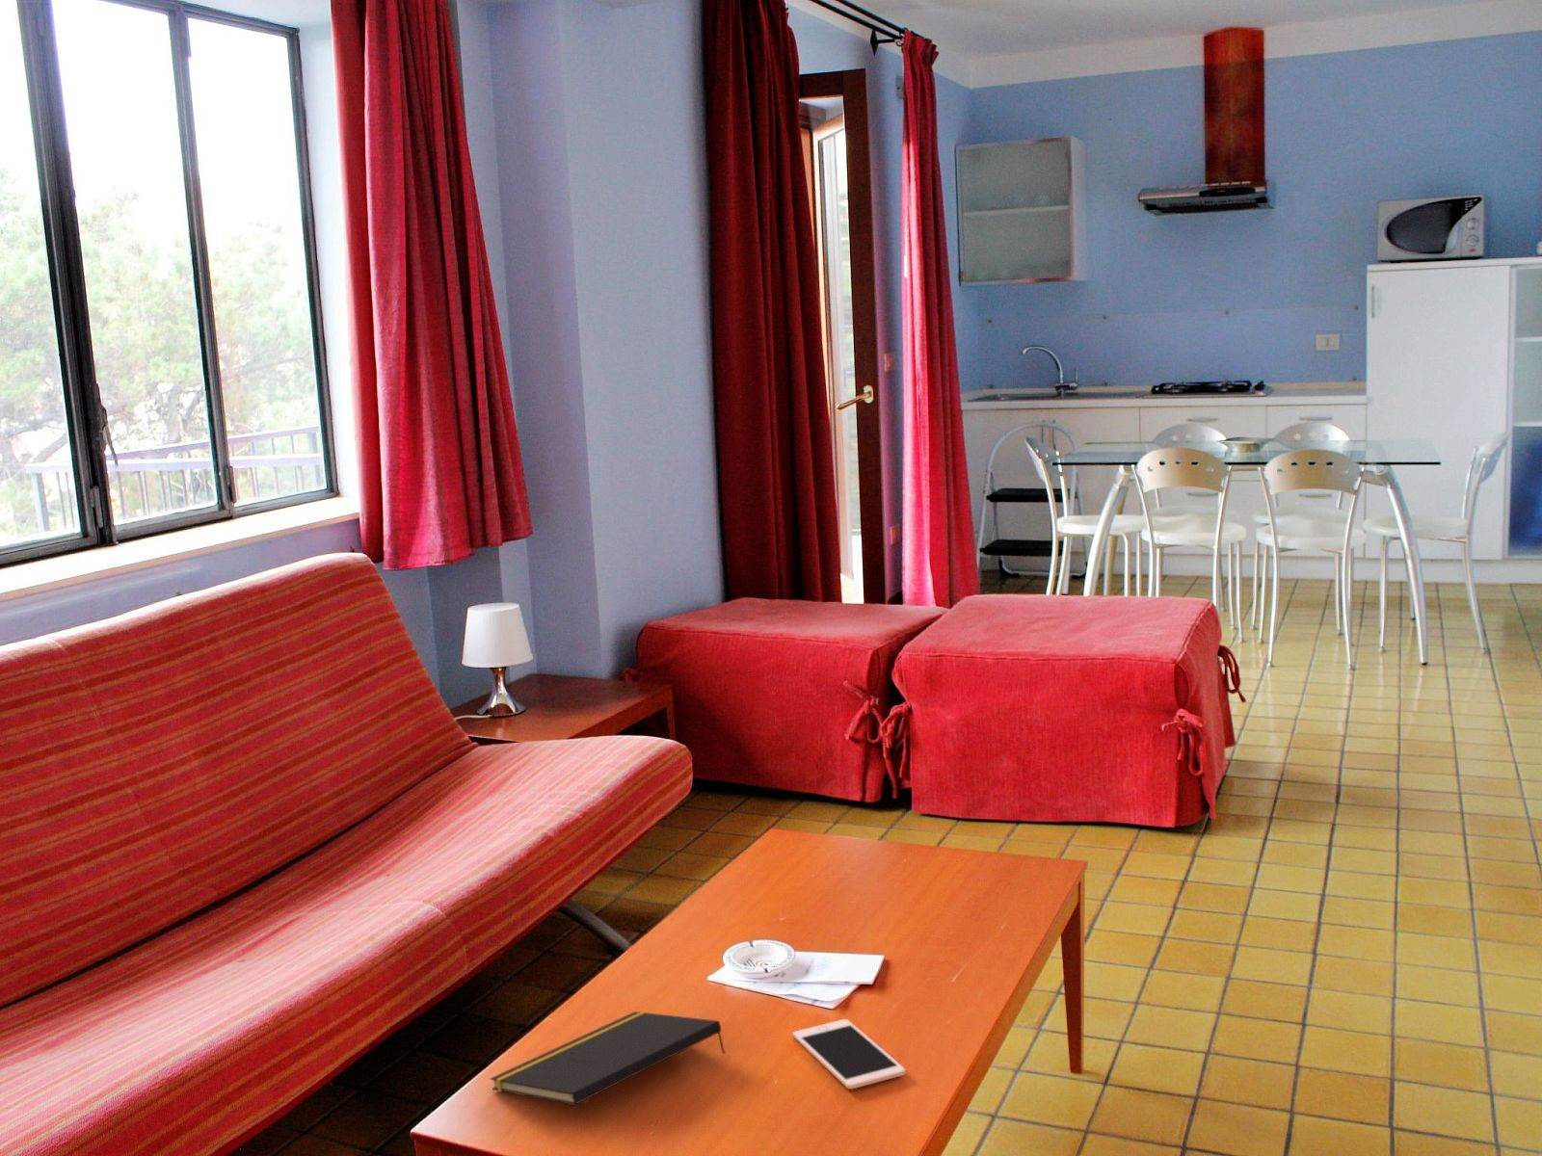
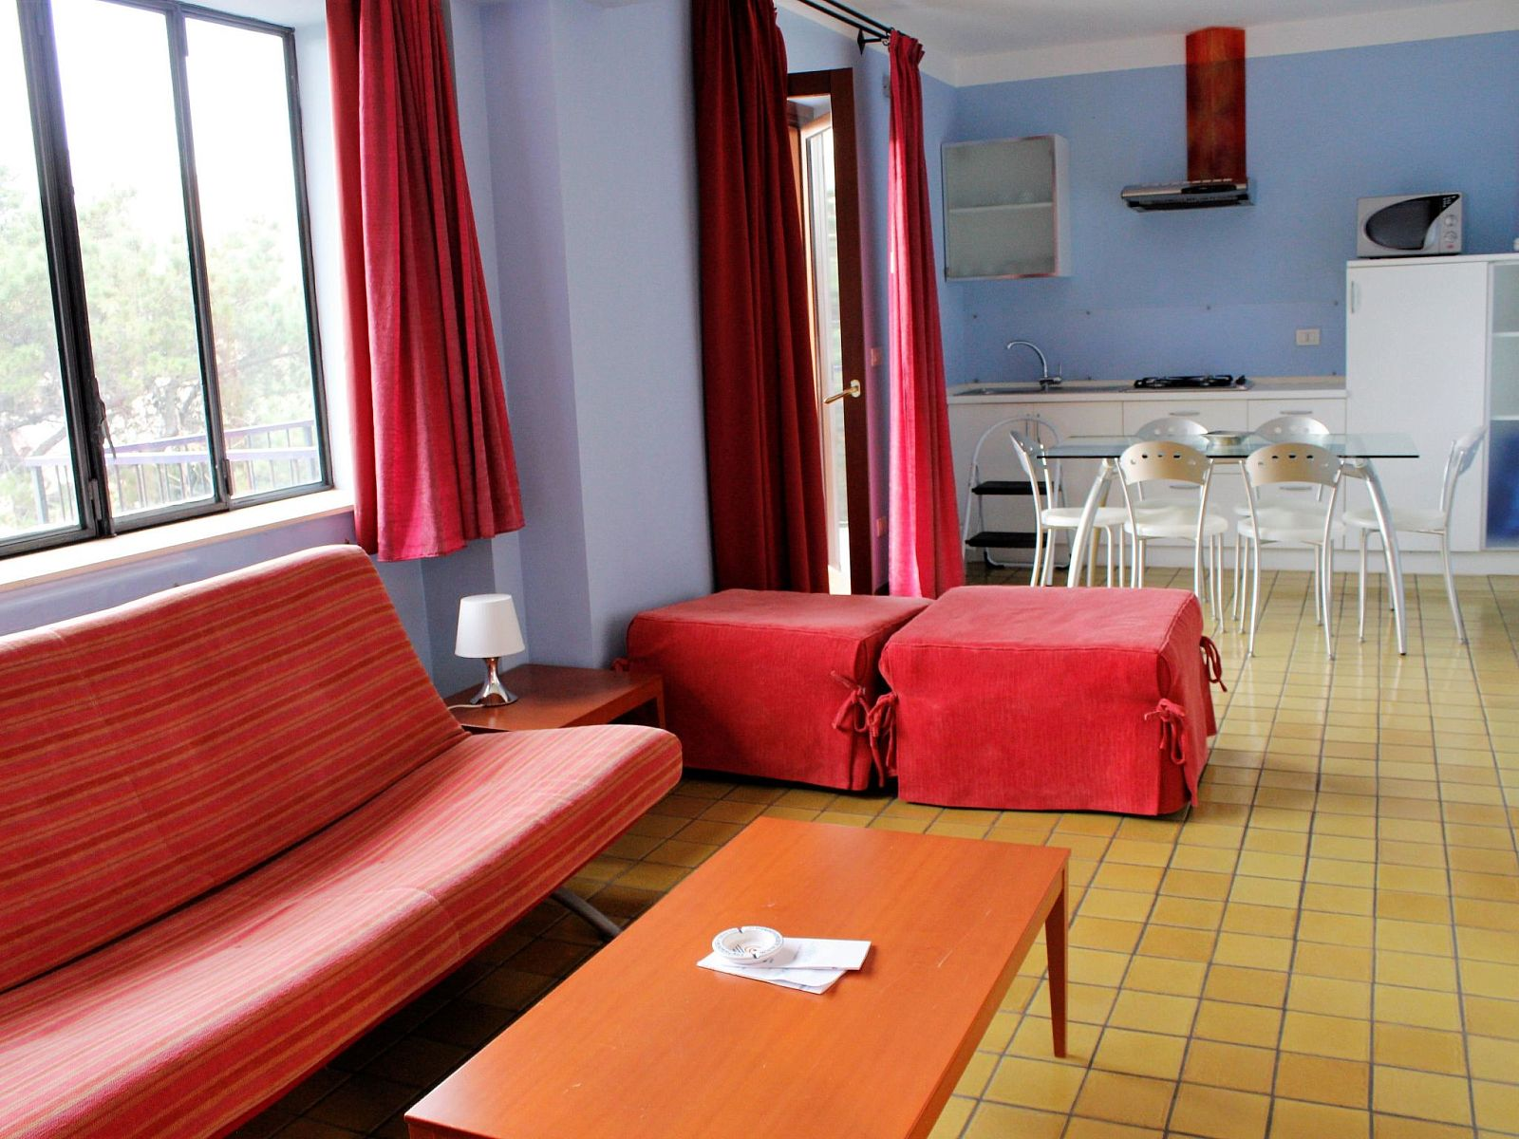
- notepad [489,1010,726,1106]
- cell phone [792,1019,907,1090]
